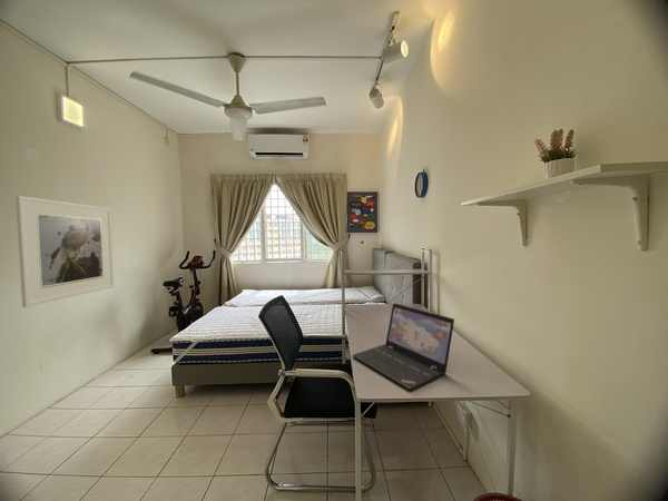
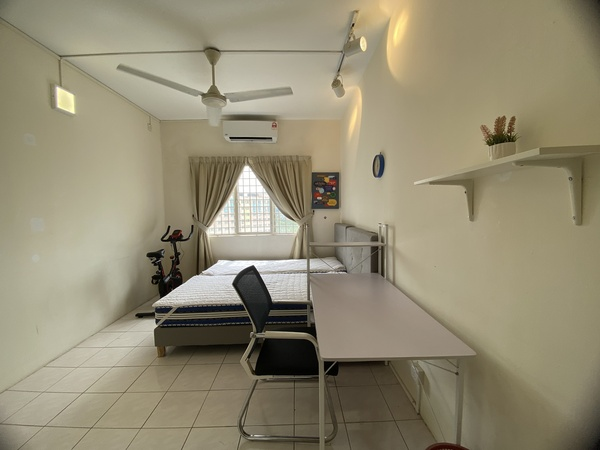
- laptop [351,302,455,391]
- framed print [14,195,115,308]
